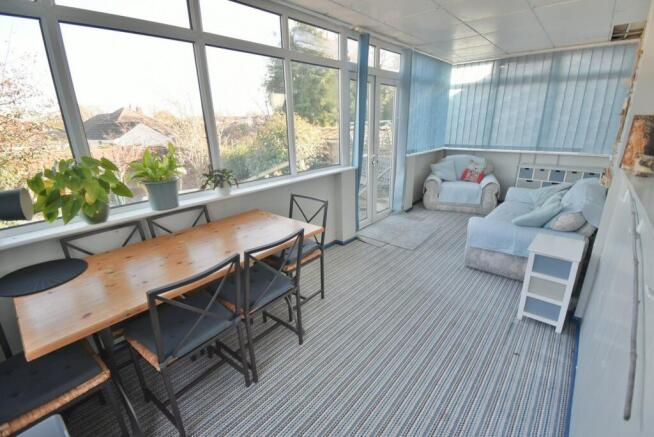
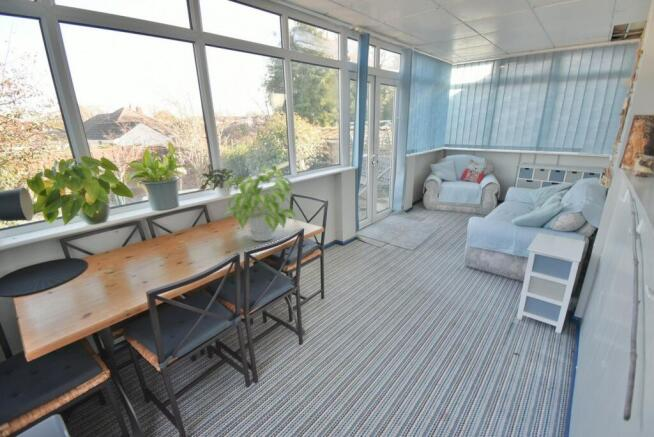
+ plant [222,165,297,242]
